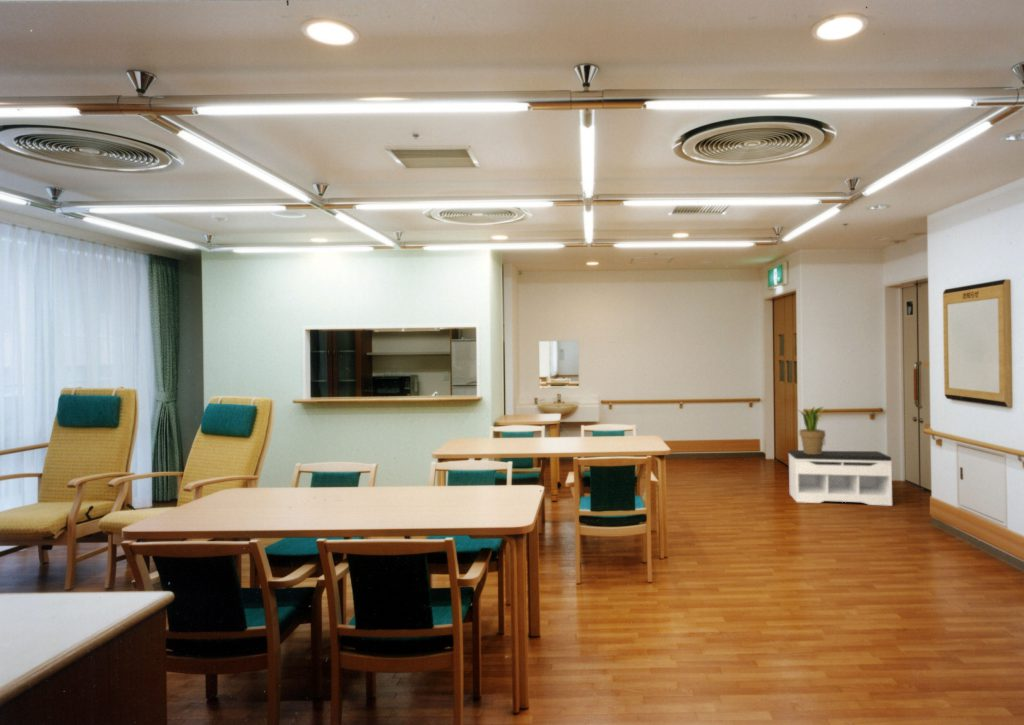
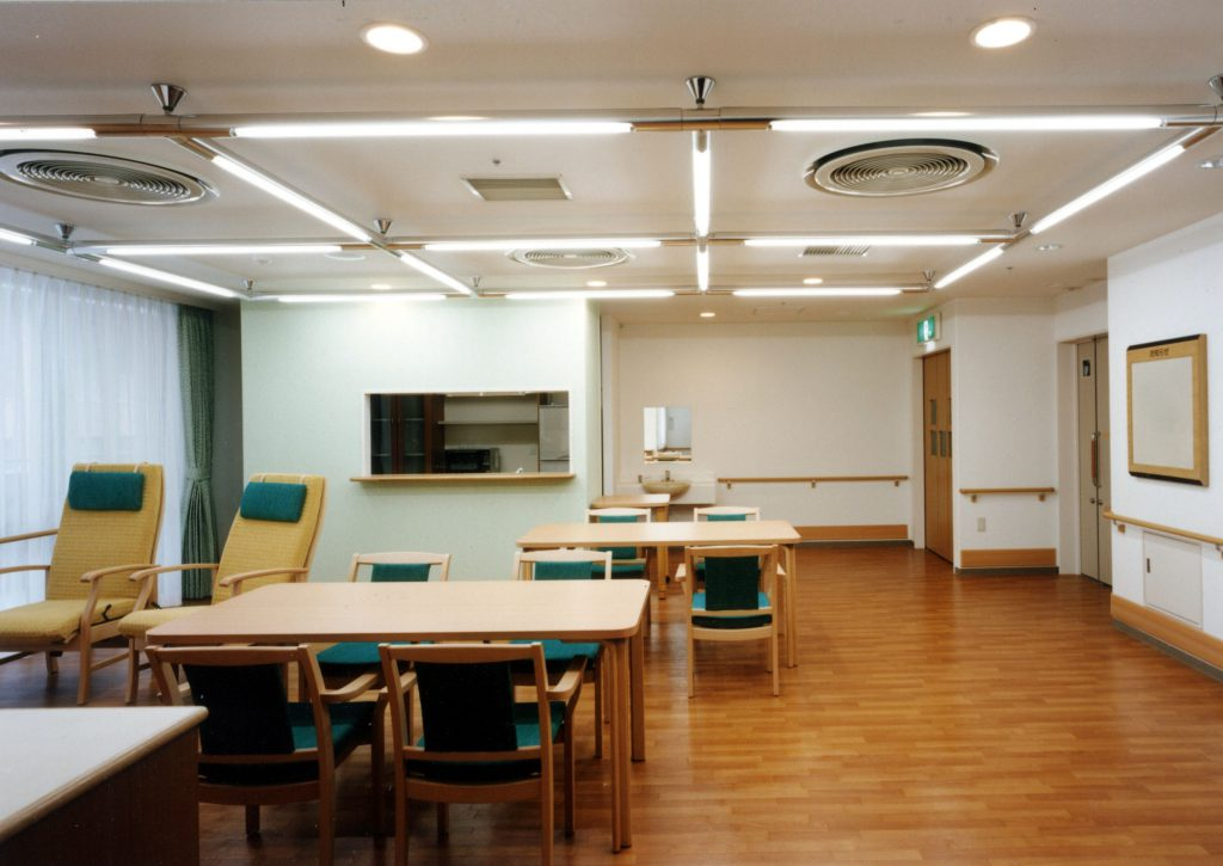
- bench [787,449,893,507]
- potted plant [796,405,830,454]
